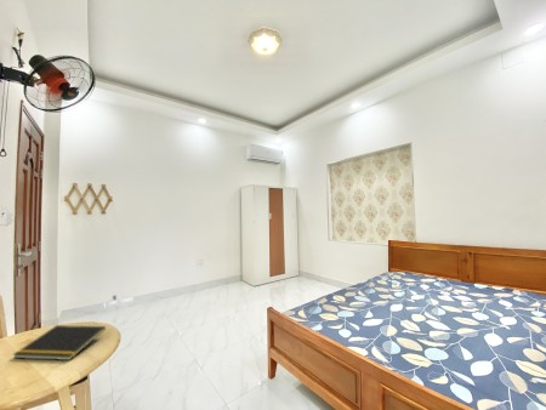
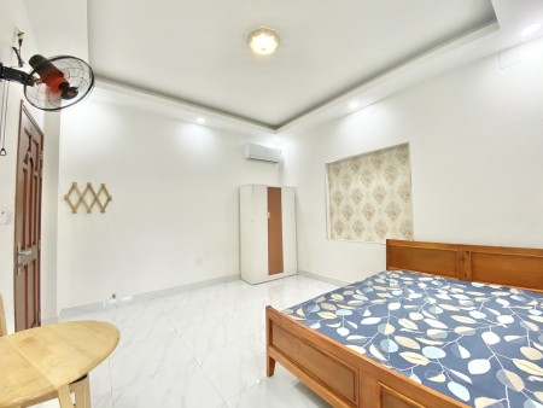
- notepad [11,324,107,361]
